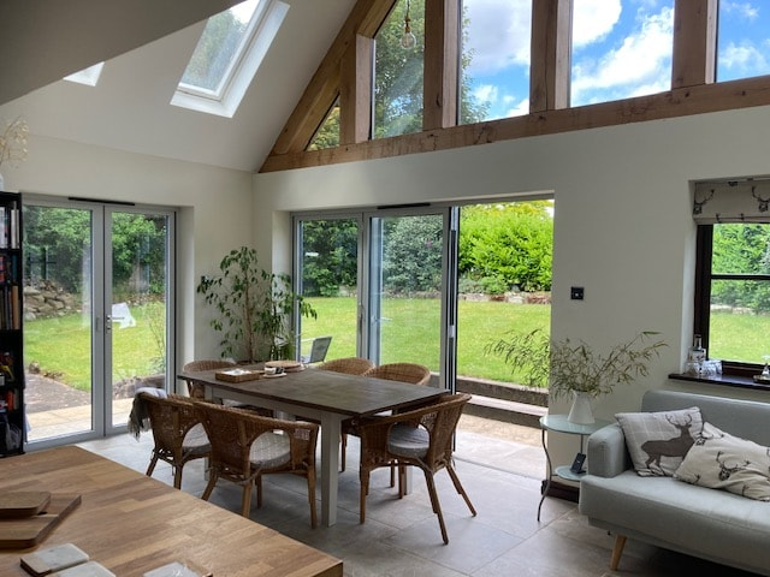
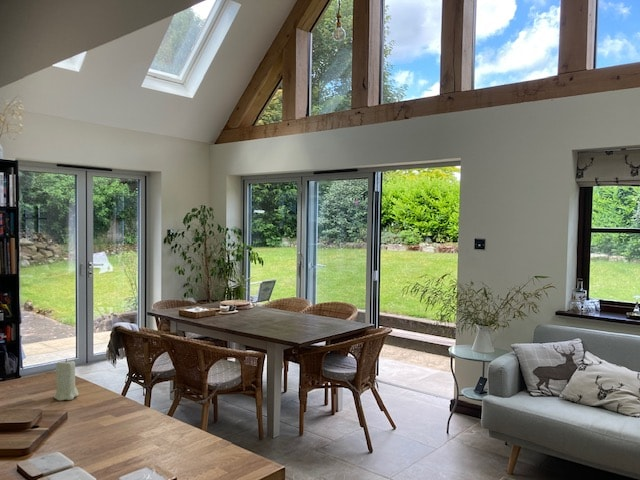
+ candle [53,358,79,401]
